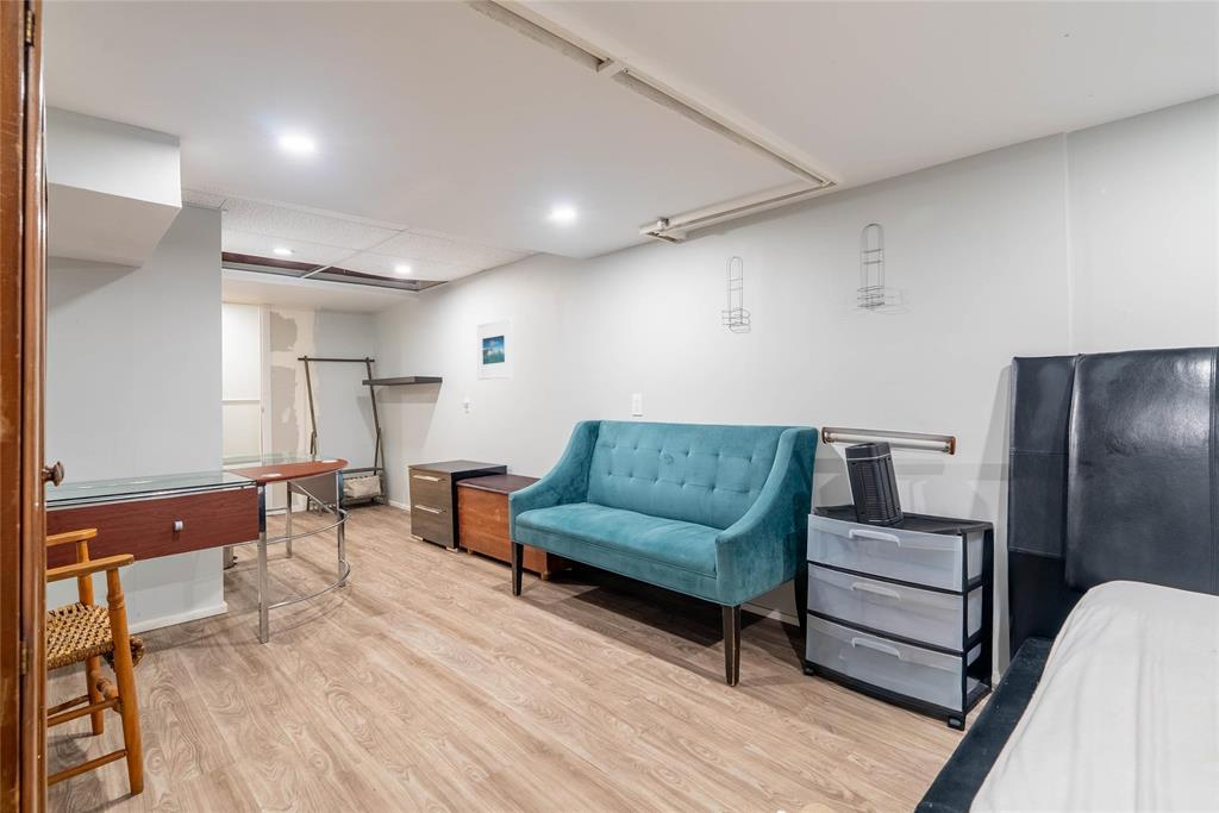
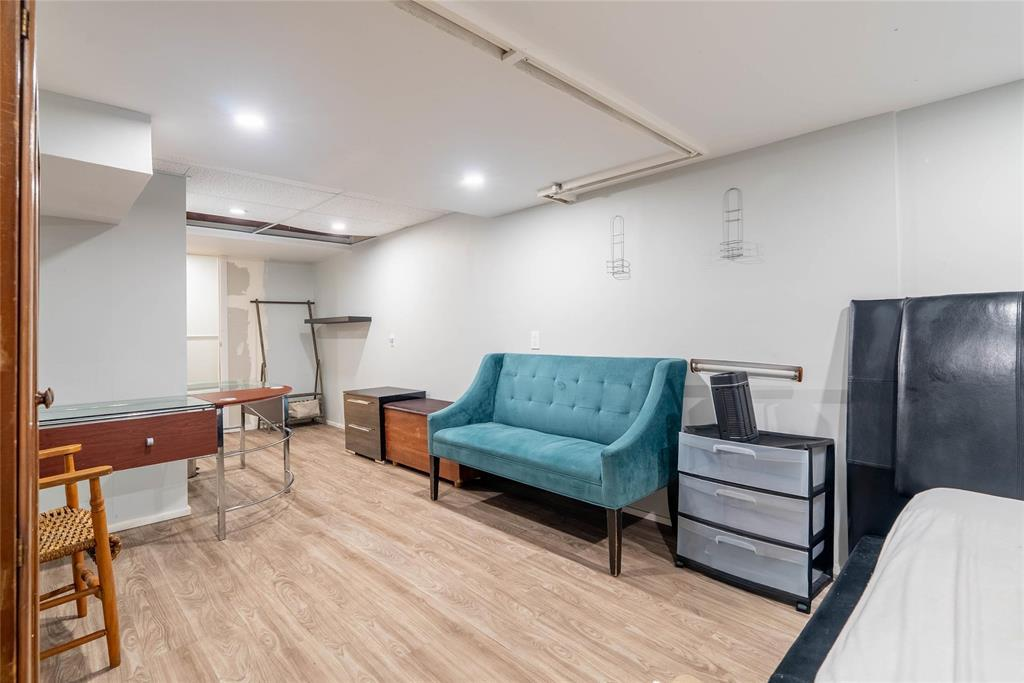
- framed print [476,318,513,381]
